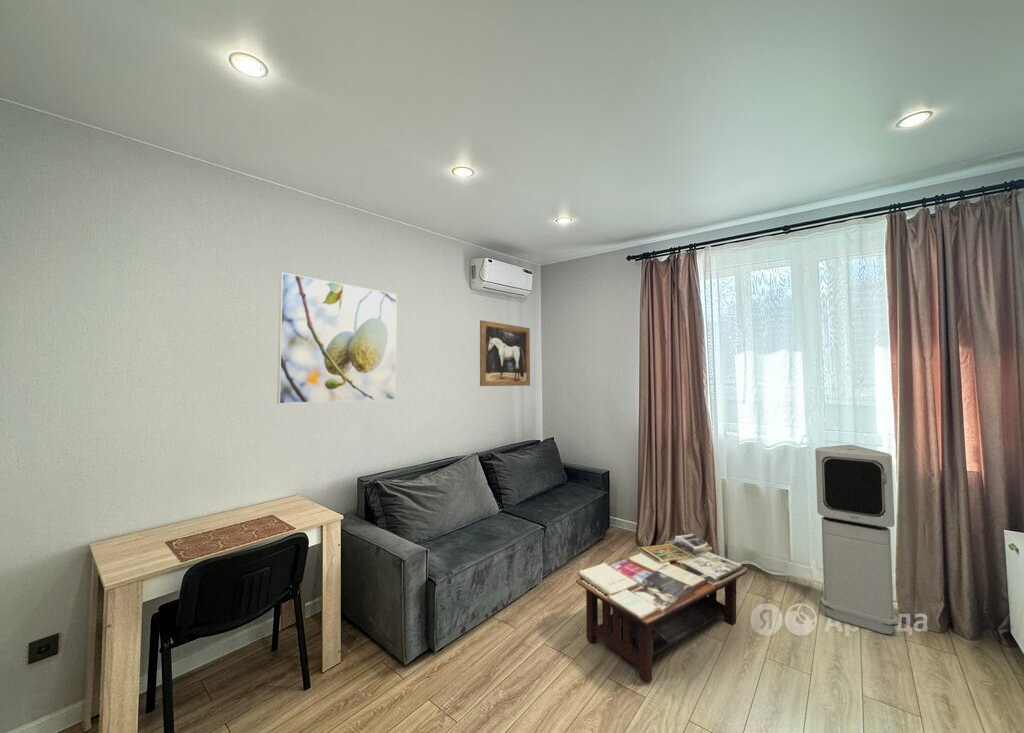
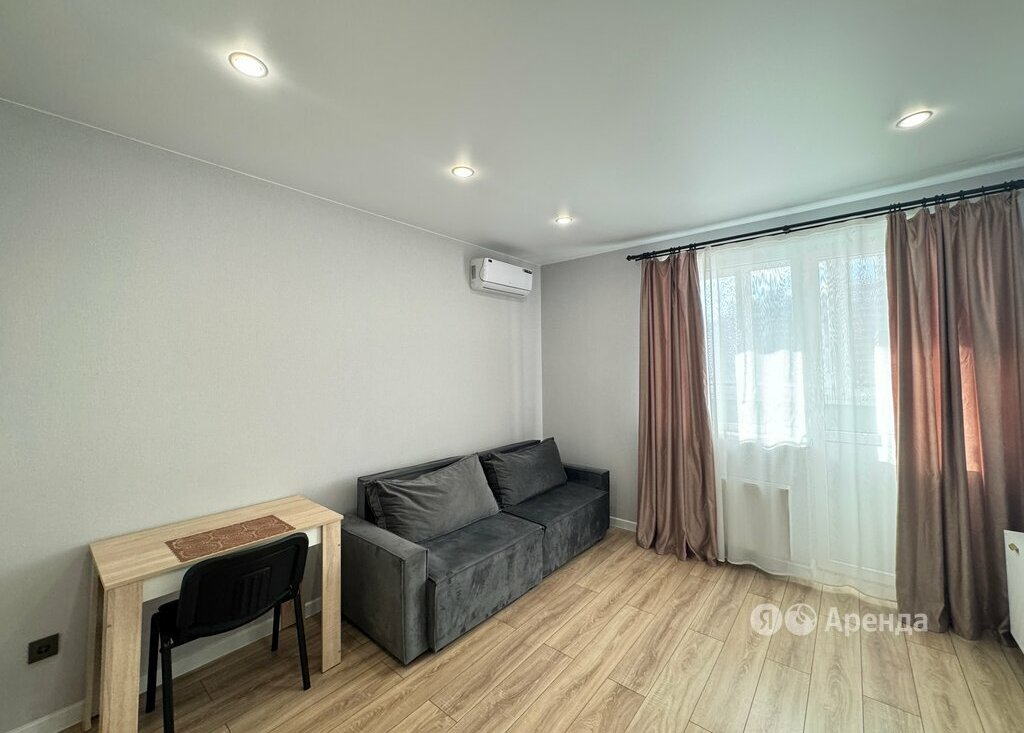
- coffee table [575,533,748,684]
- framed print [276,272,398,405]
- air purifier [814,444,899,635]
- wall art [479,319,531,387]
